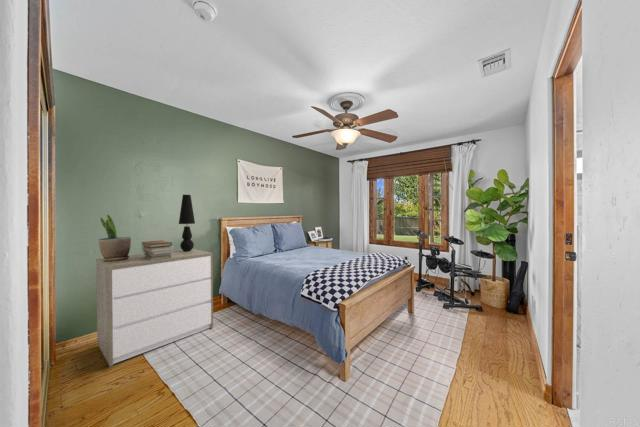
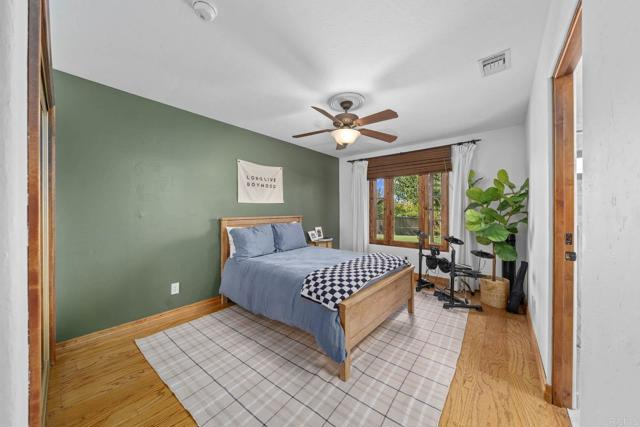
- book stack [140,240,174,260]
- dresser [95,248,214,368]
- potted plant [97,213,132,261]
- table lamp [178,194,196,252]
